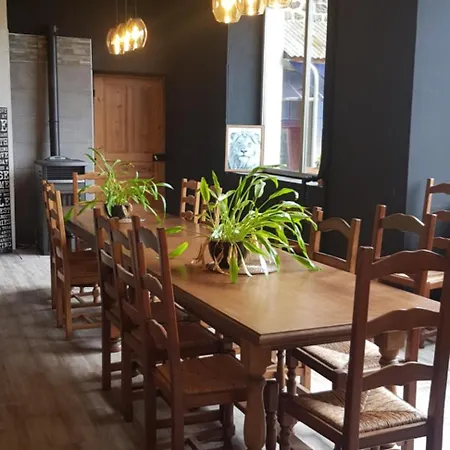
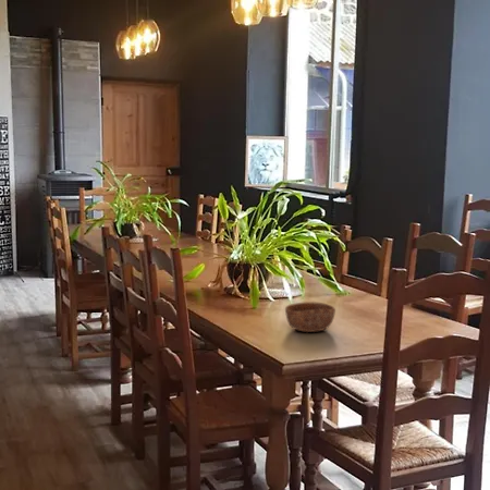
+ bowl [284,301,336,333]
